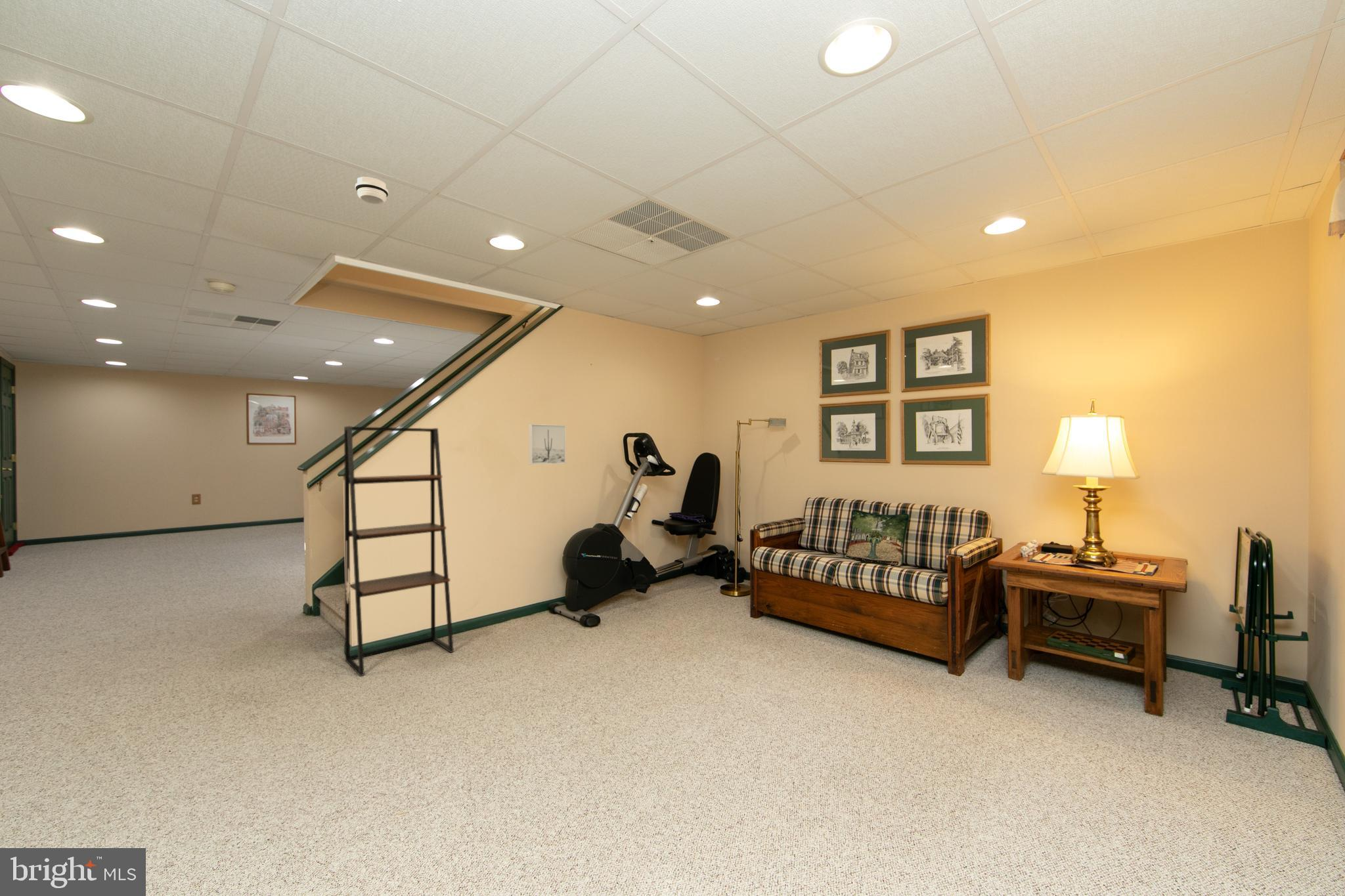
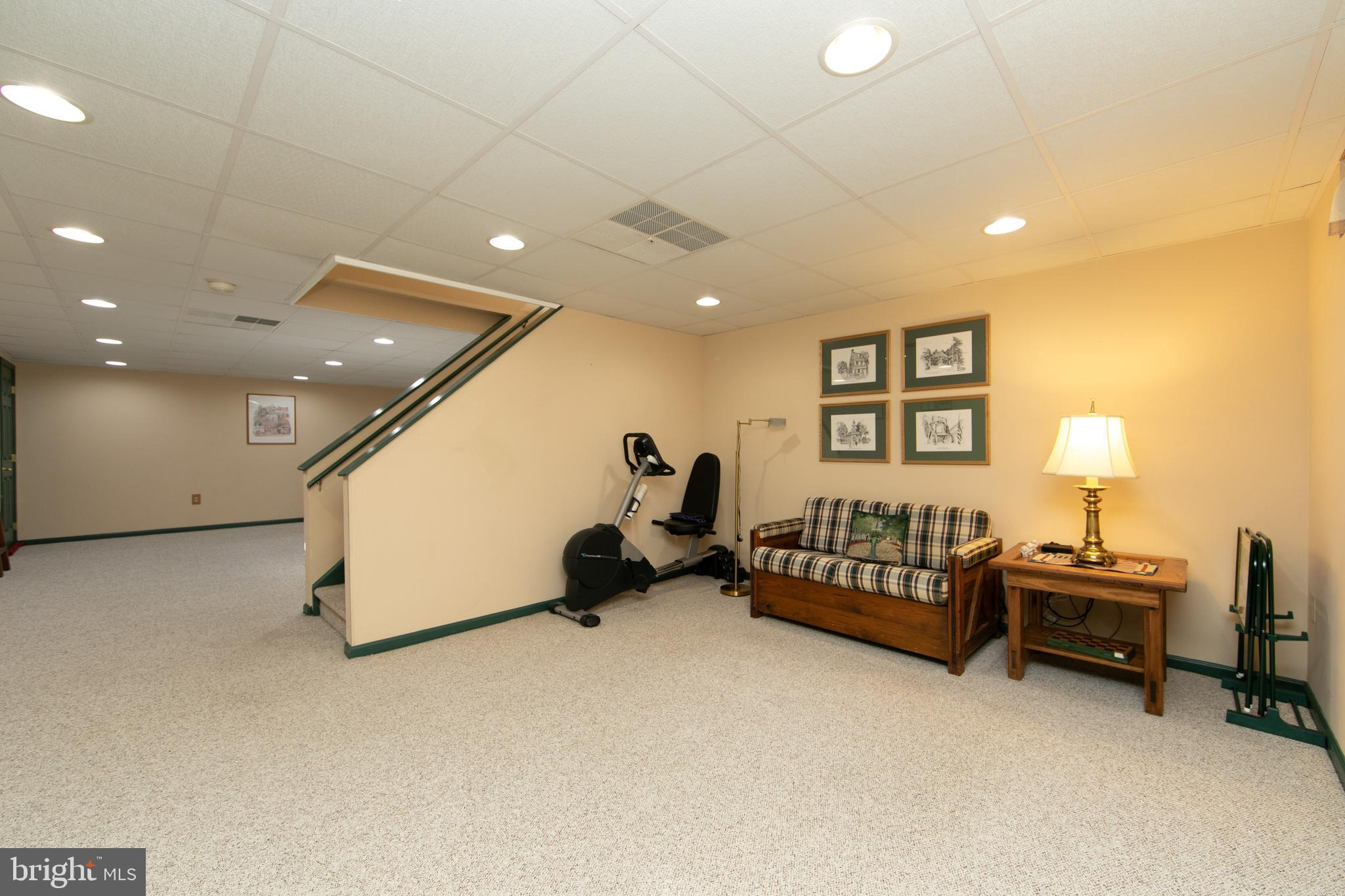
- shelving unit [343,425,454,677]
- smoke detector [355,176,389,205]
- wall art [528,423,567,465]
